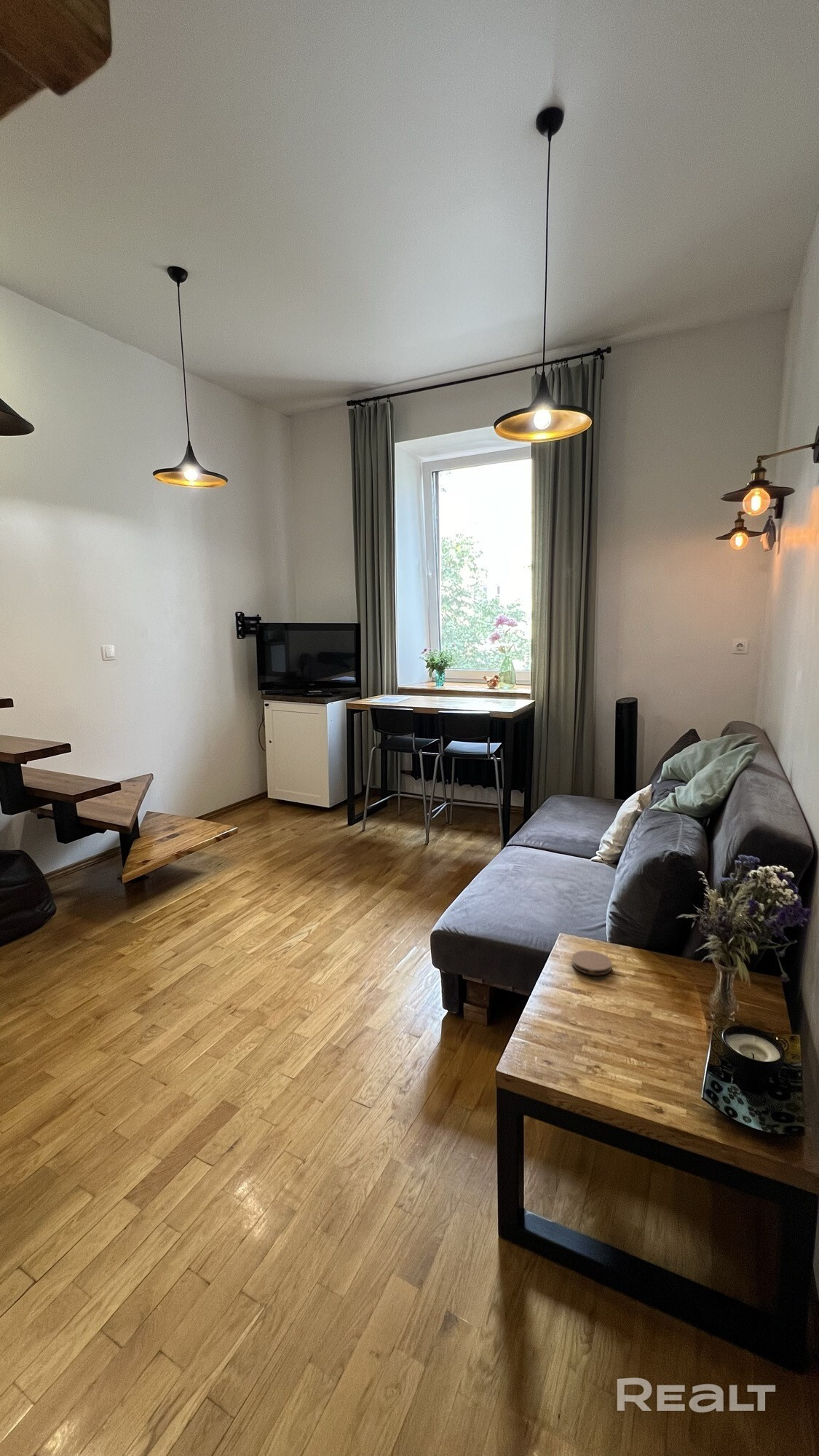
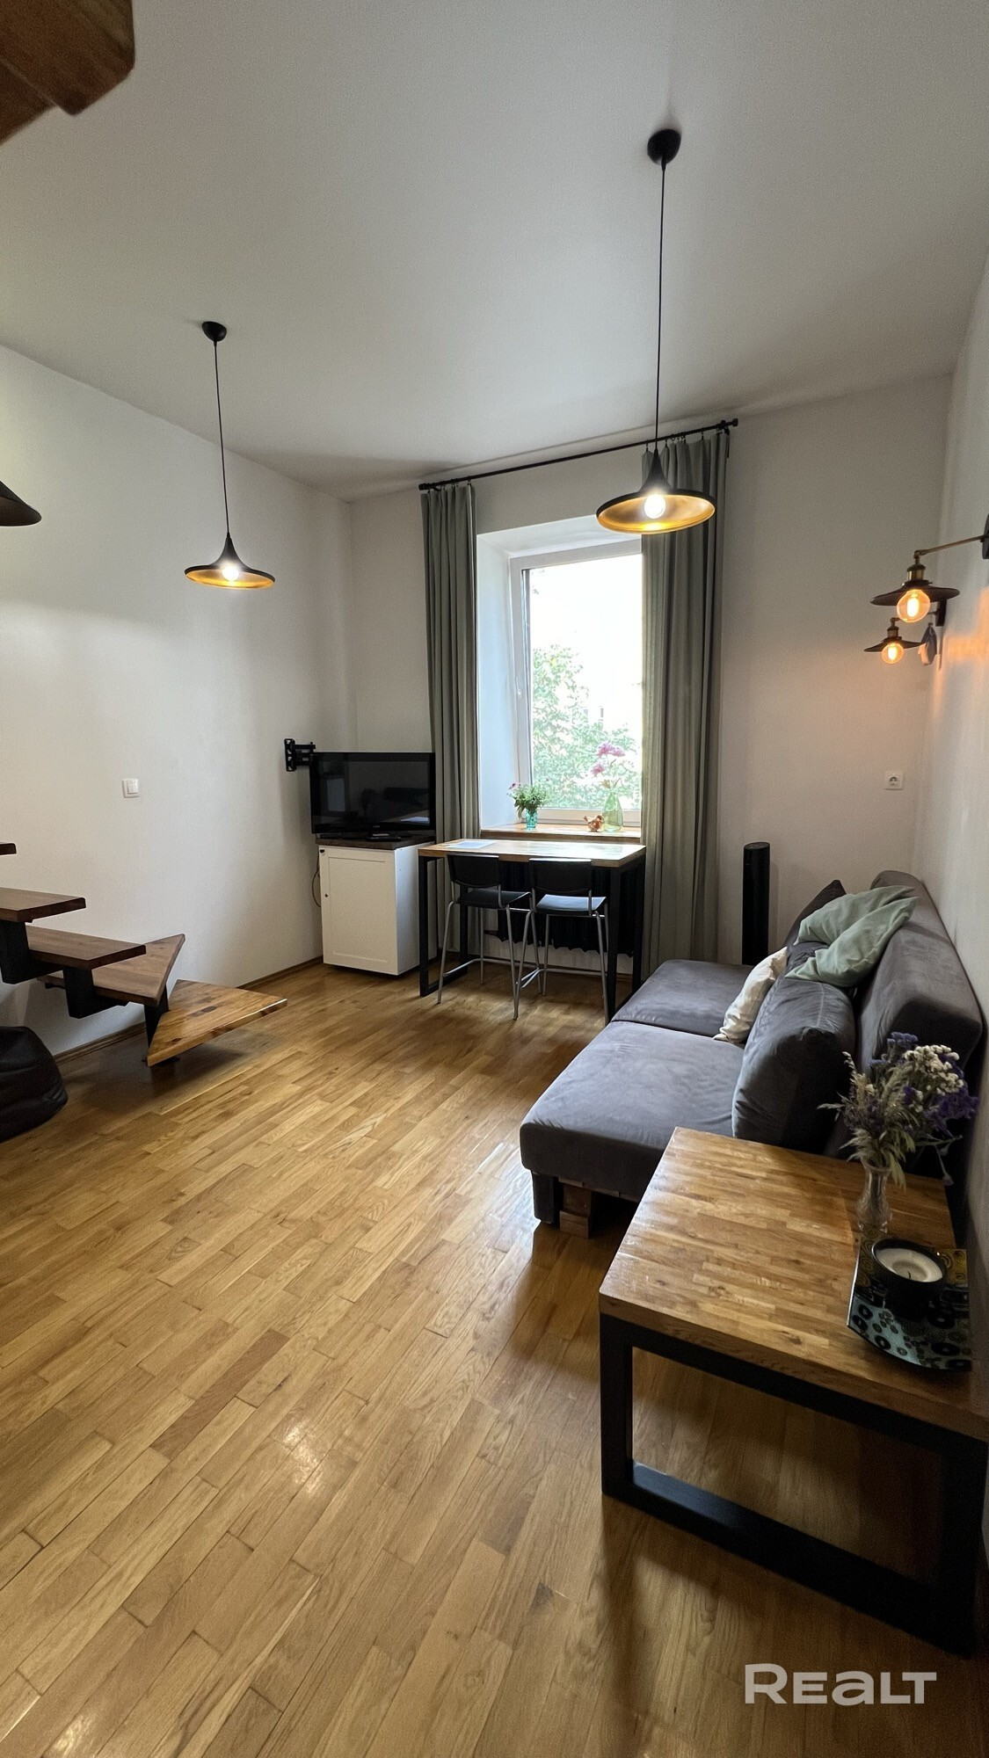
- coaster [571,949,612,976]
